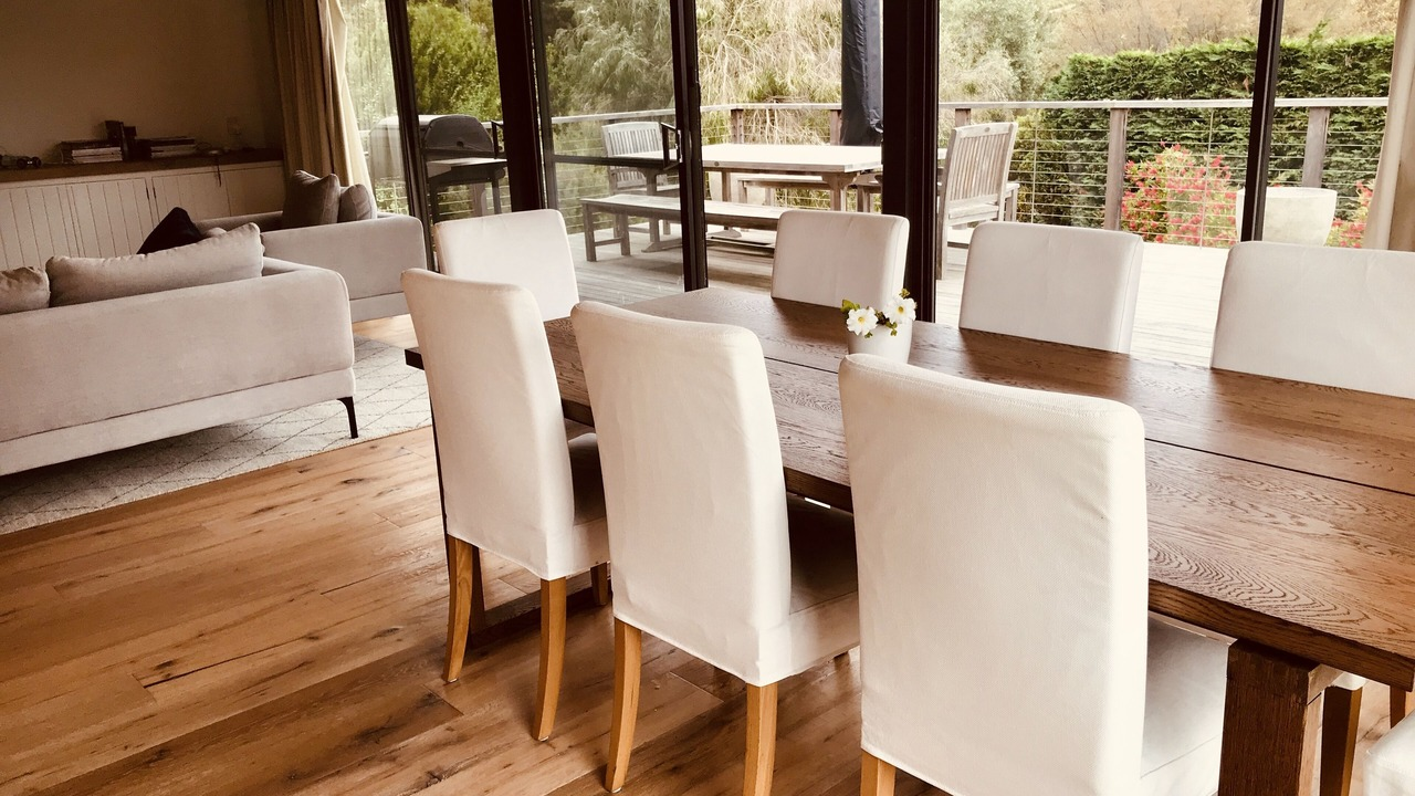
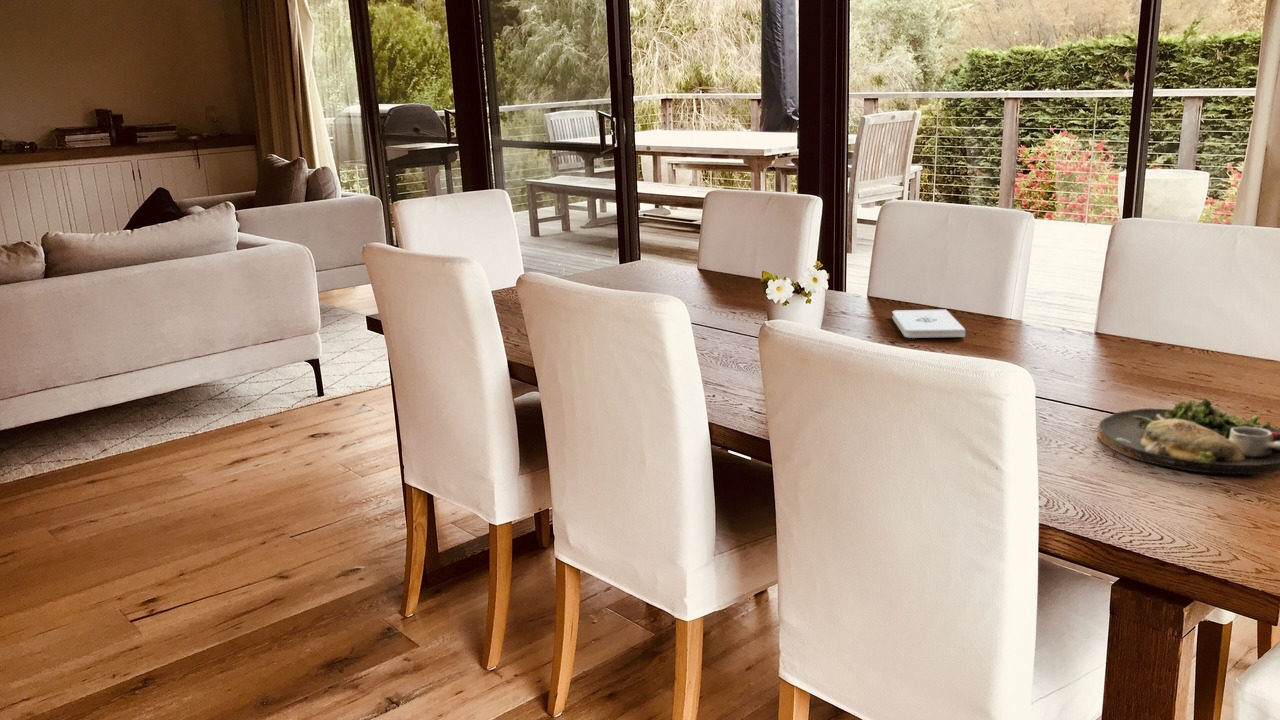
+ notepad [891,309,966,339]
+ dinner plate [1096,397,1280,475]
